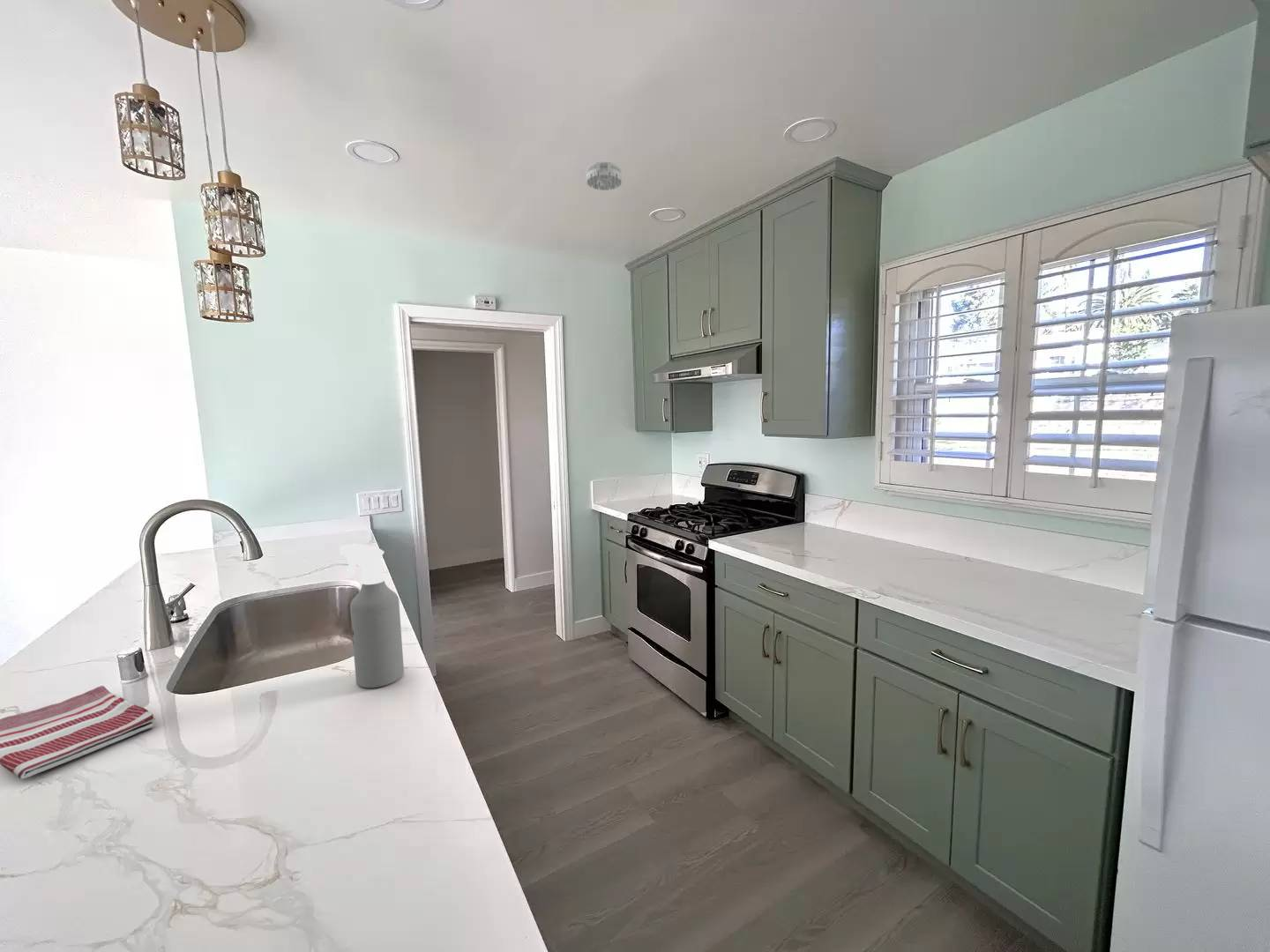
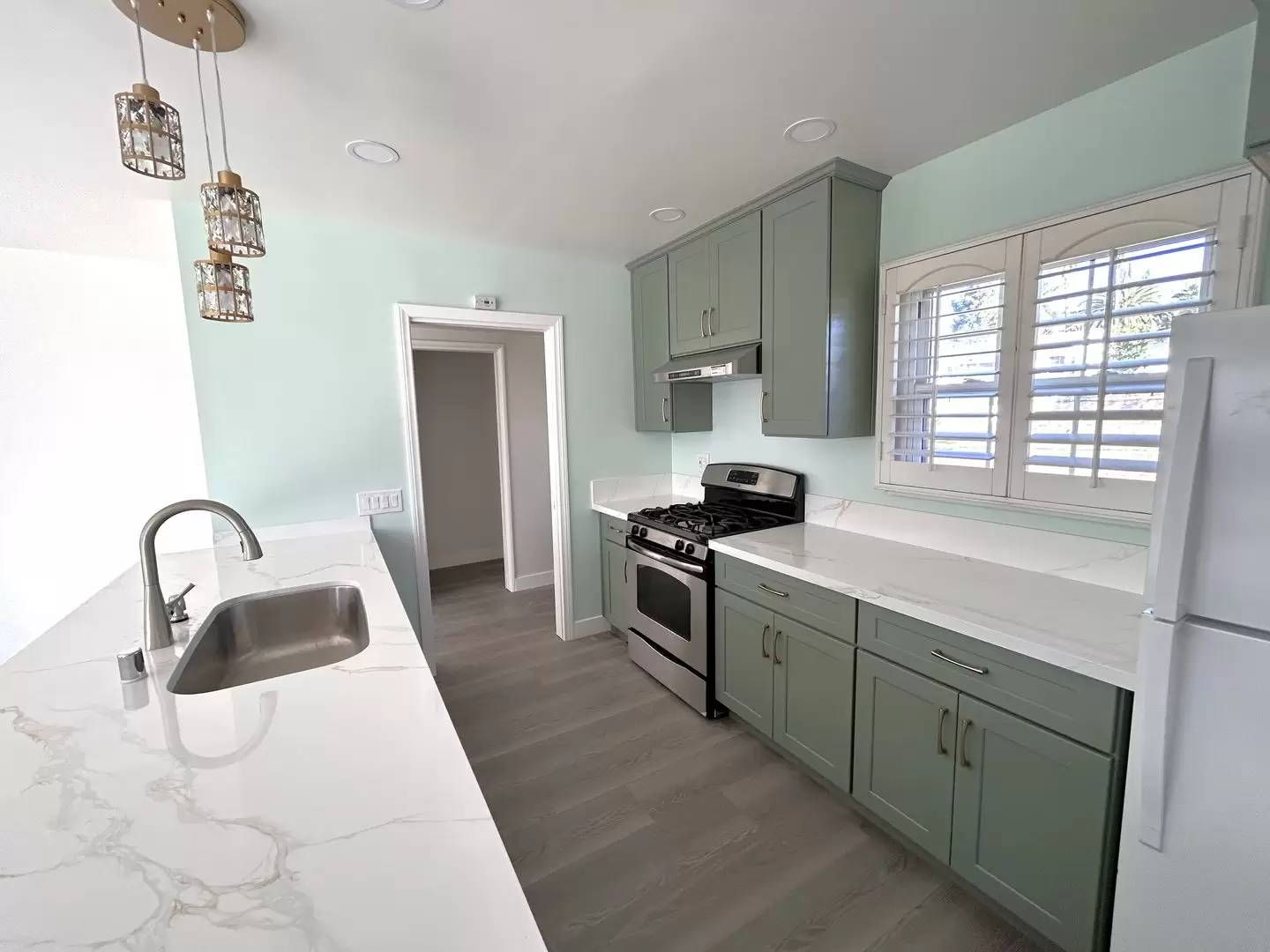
- smoke detector [586,161,623,191]
- spray bottle [340,543,405,689]
- dish towel [0,685,156,780]
